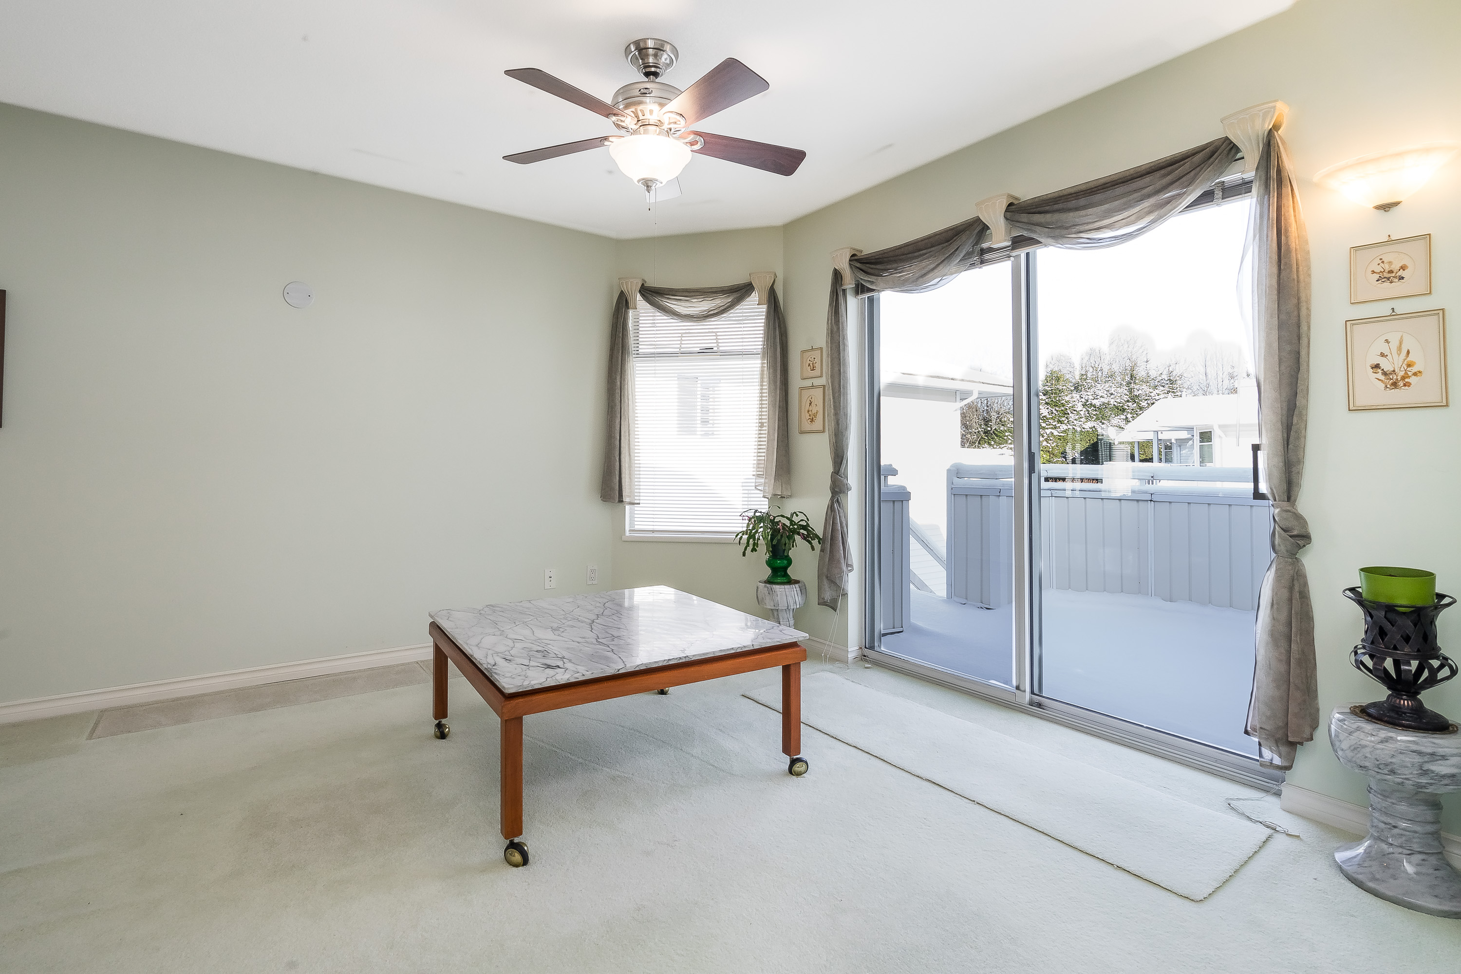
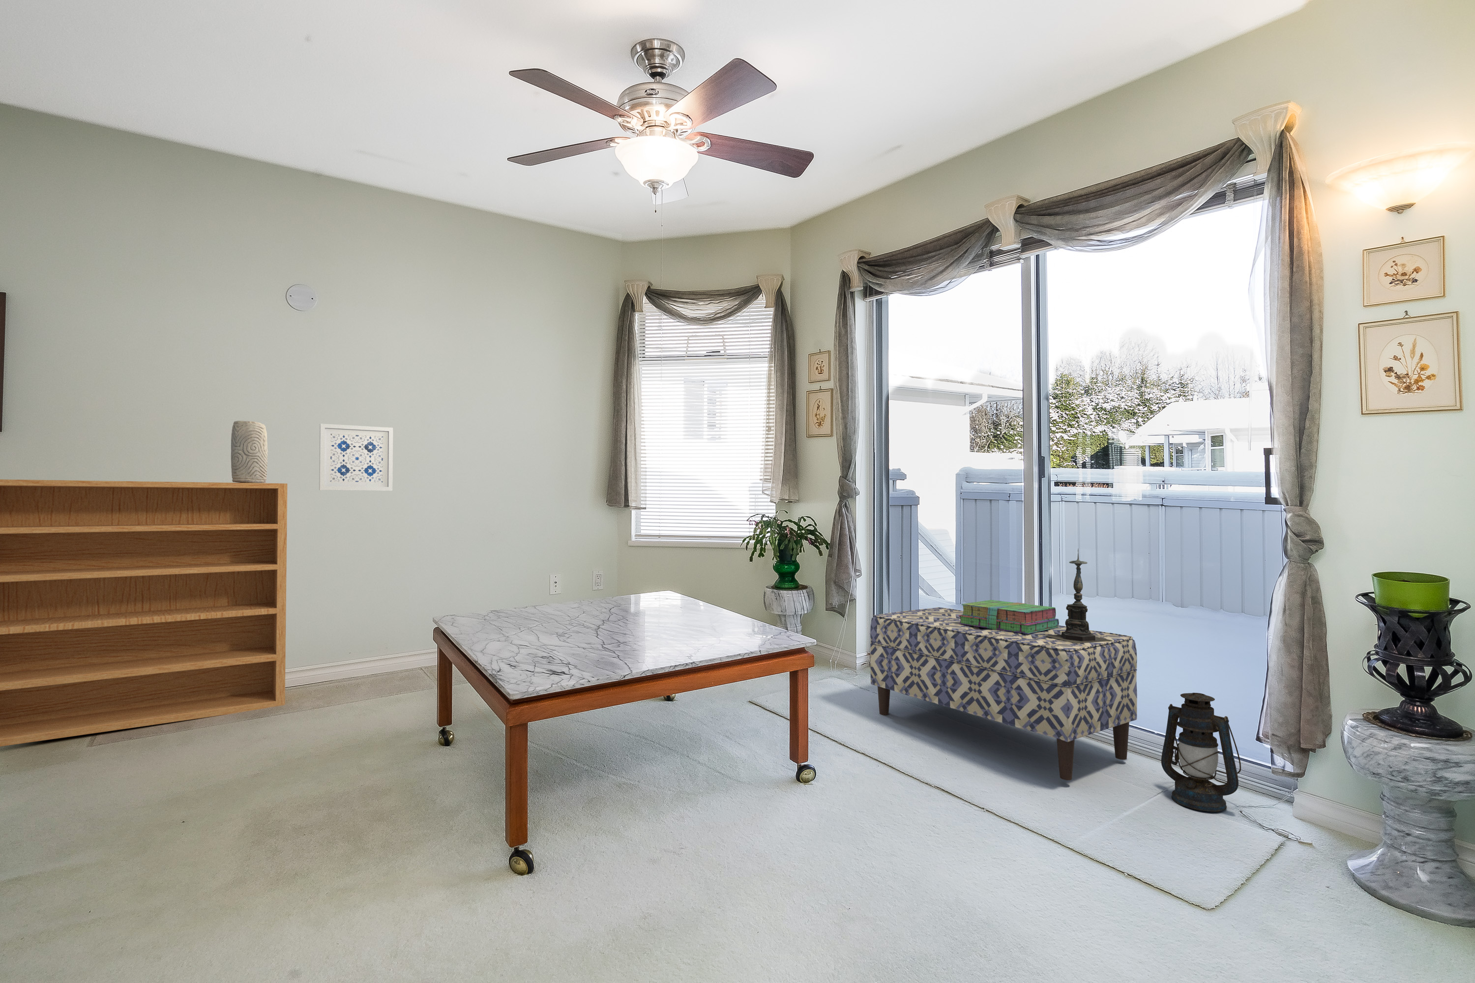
+ wall art [318,423,393,491]
+ lantern [1161,692,1241,812]
+ vase [230,420,269,483]
+ stack of books [959,600,1059,634]
+ bookcase [0,478,288,747]
+ candle holder [1045,549,1111,643]
+ bench [870,607,1138,781]
